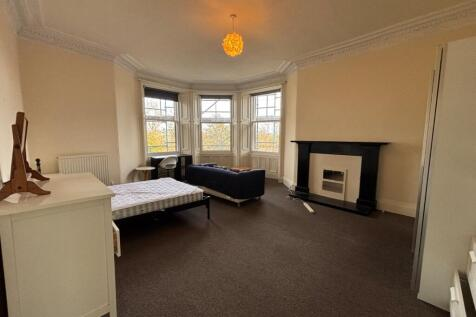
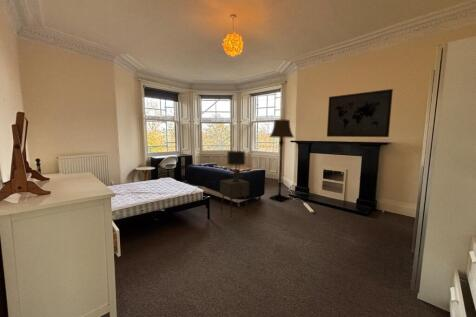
+ lamp [268,119,295,202]
+ lamp [226,150,247,182]
+ wall art [326,88,394,138]
+ nightstand [219,178,250,217]
